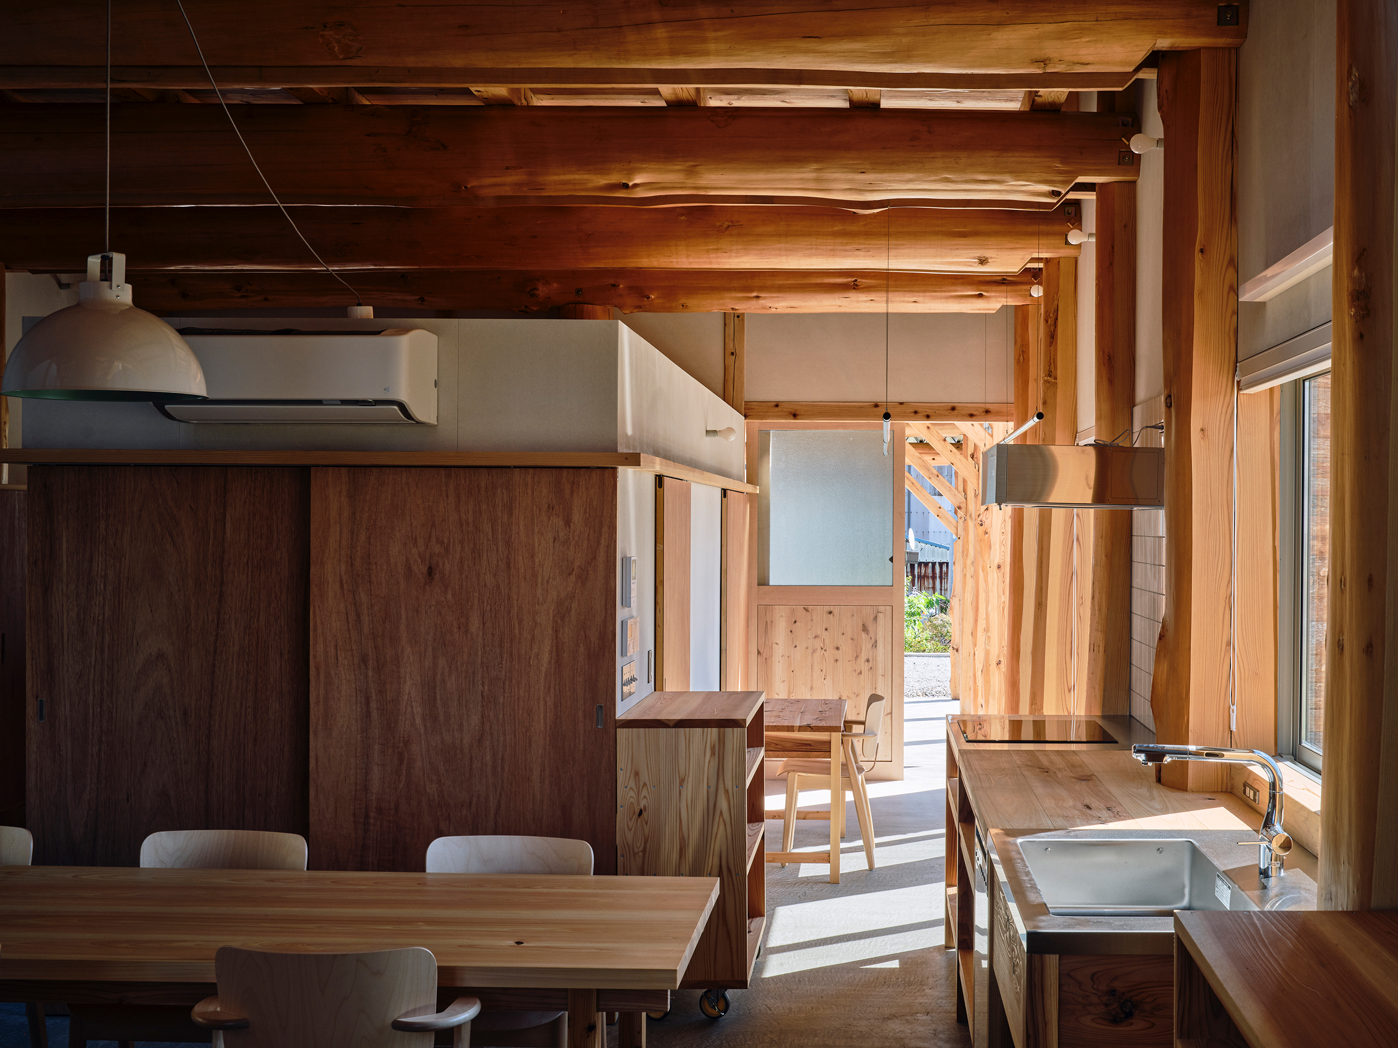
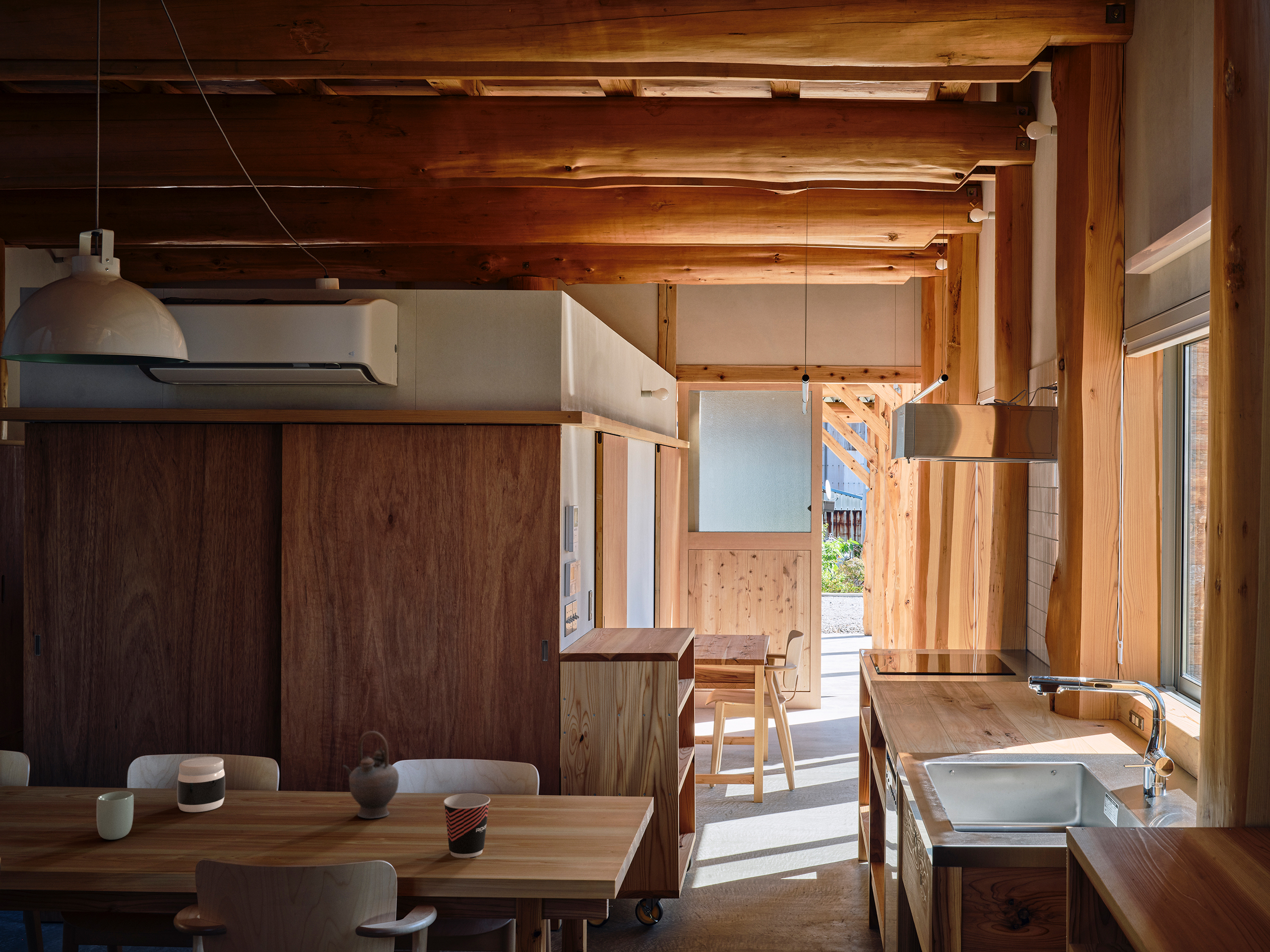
+ teapot [341,730,399,819]
+ cup [96,791,134,840]
+ cup [443,793,491,858]
+ jar [177,756,226,813]
